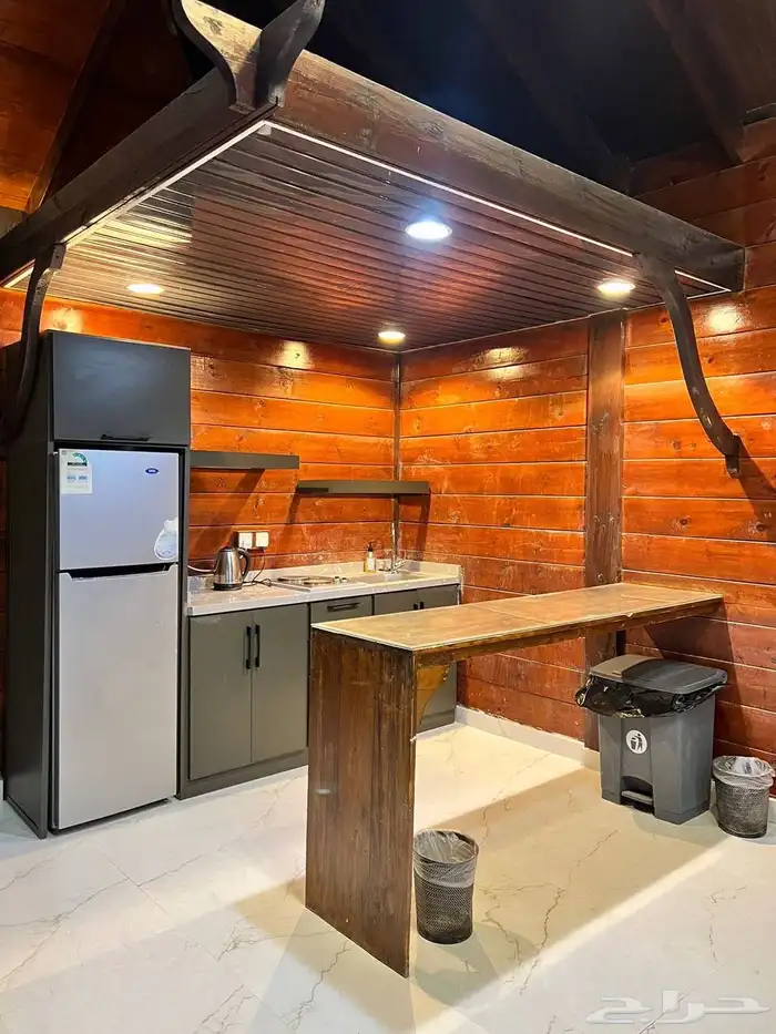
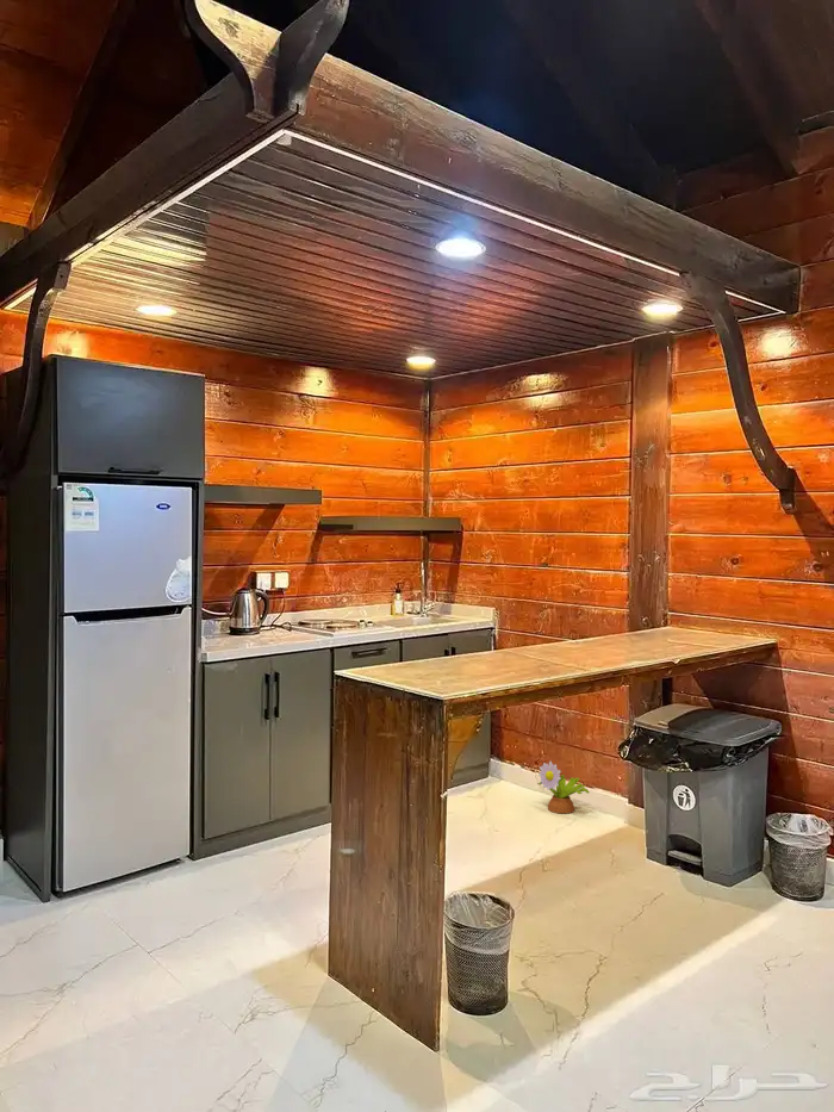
+ decorative plant [536,760,590,814]
